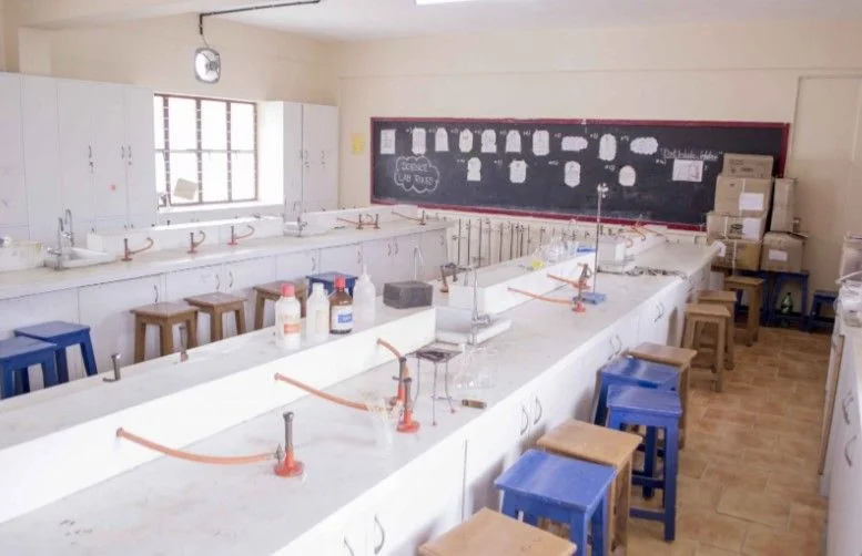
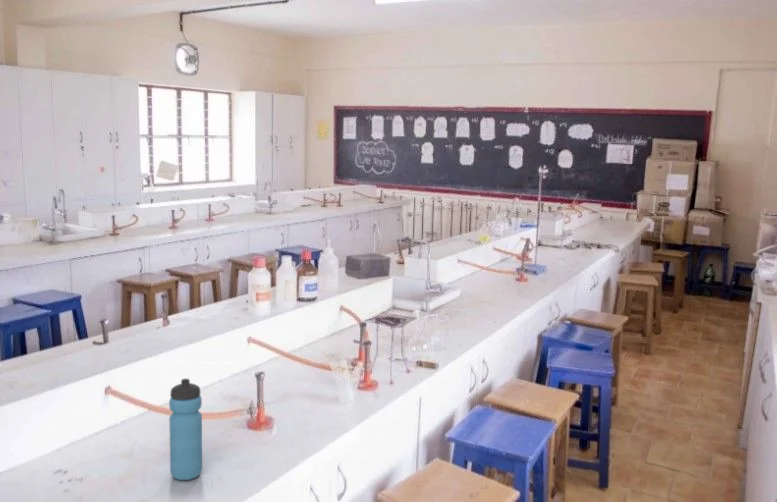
+ water bottle [168,378,203,481]
